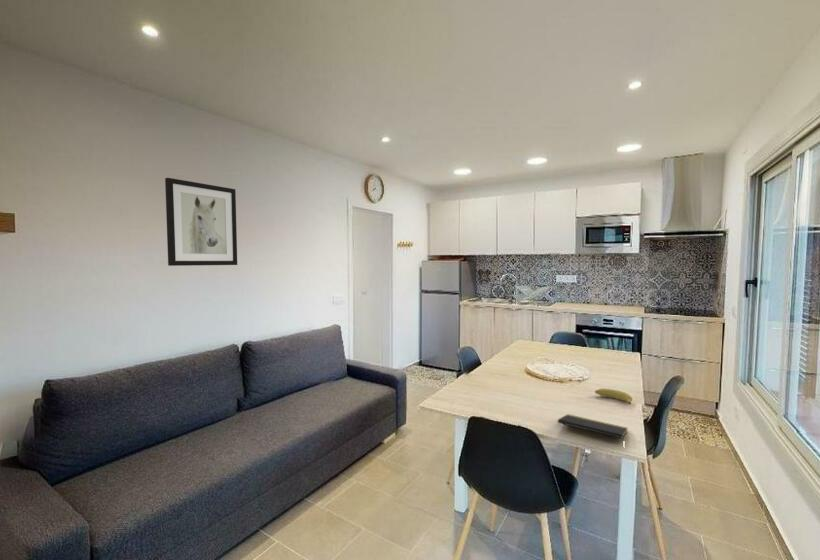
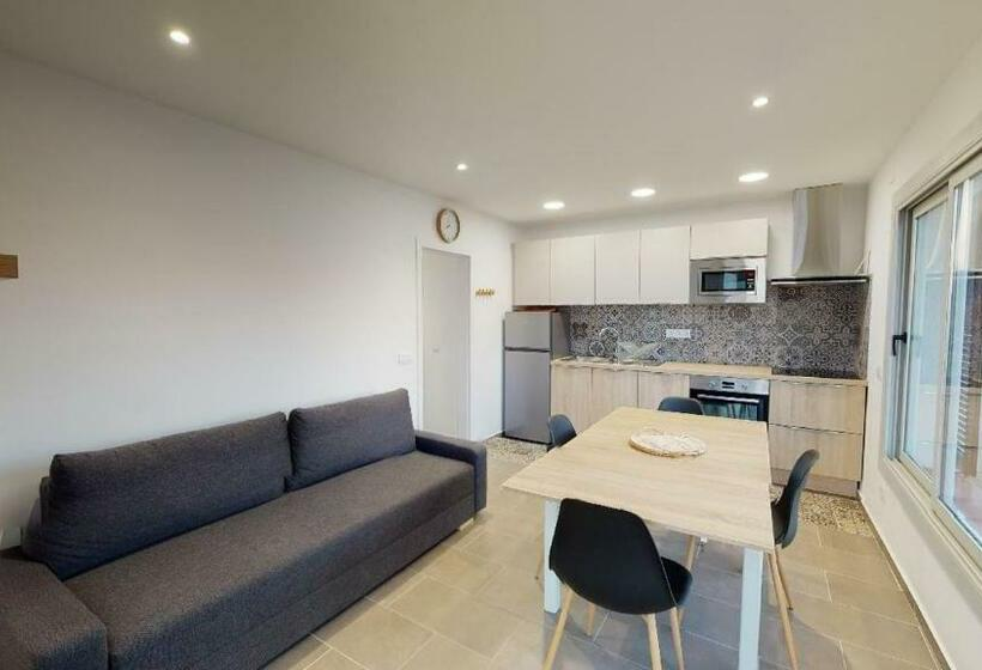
- banana [594,387,633,406]
- wall art [164,177,238,267]
- notepad [557,413,629,440]
